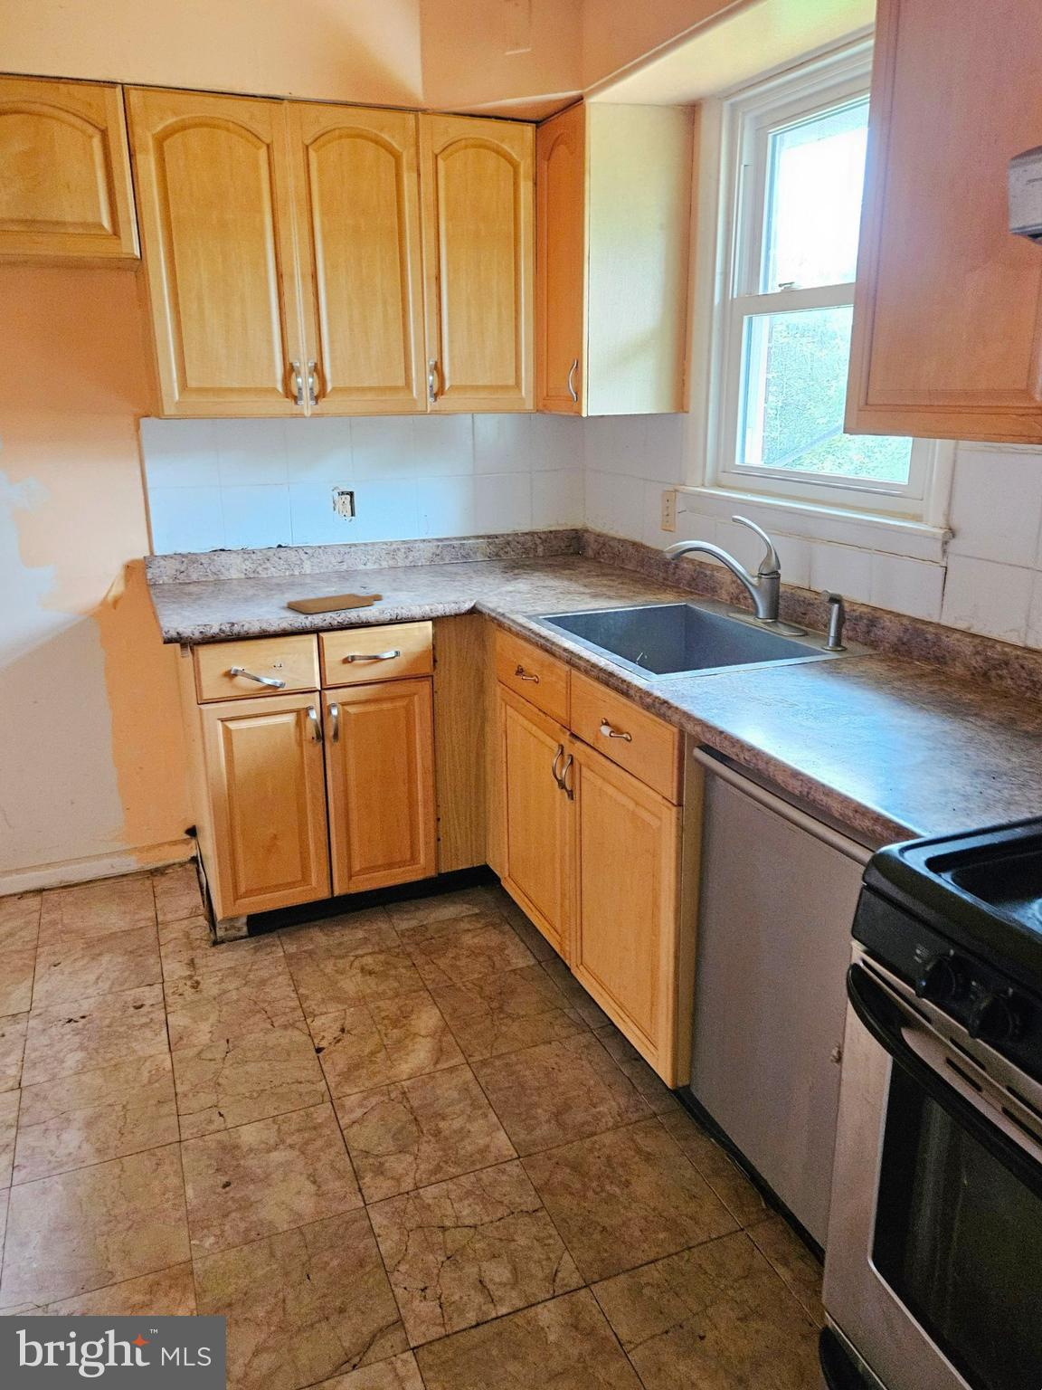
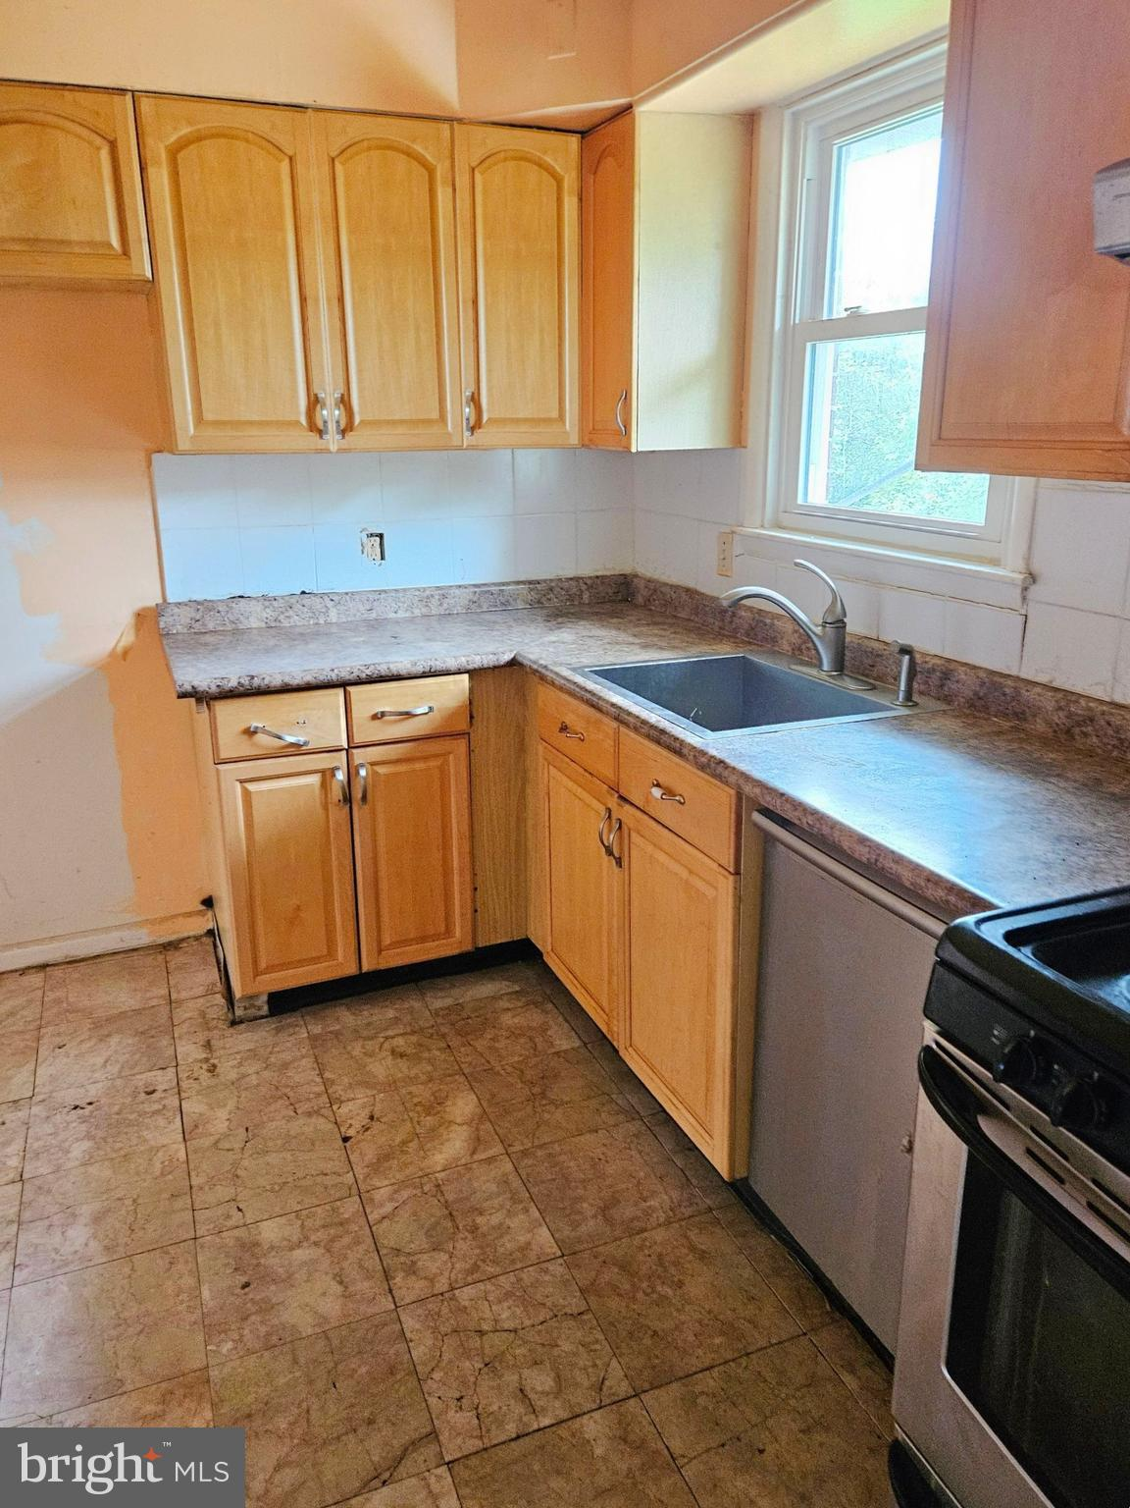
- chopping board [286,593,383,614]
